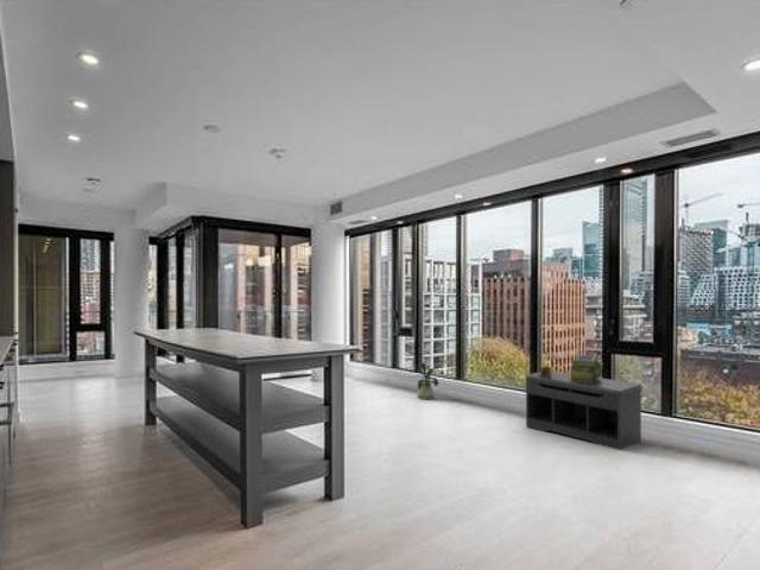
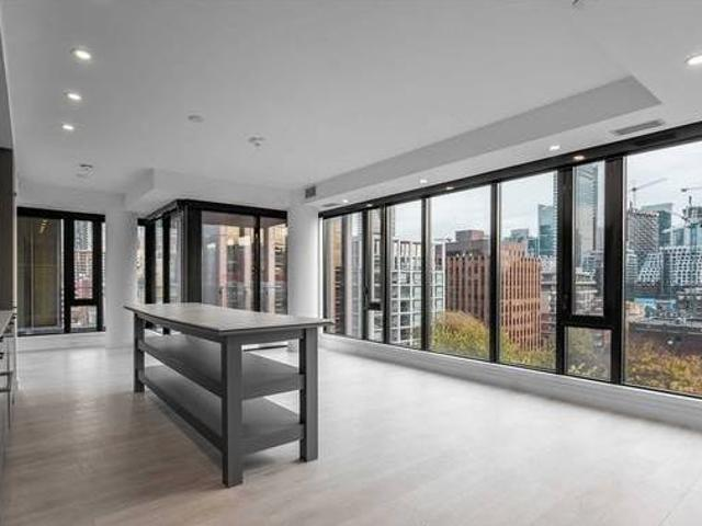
- stack of books [568,354,604,382]
- bench [524,369,642,451]
- house plant [413,362,439,401]
- potted plant [538,349,560,378]
